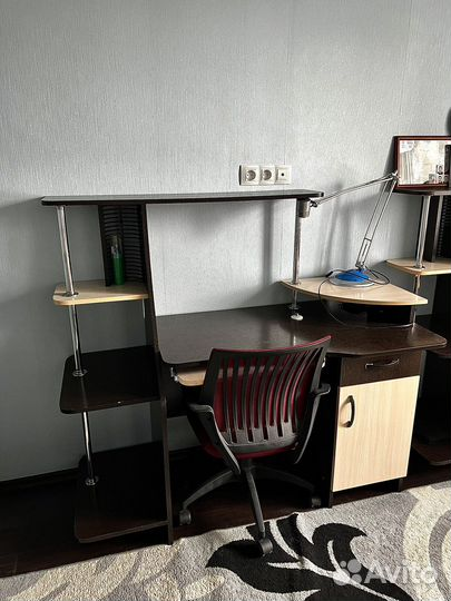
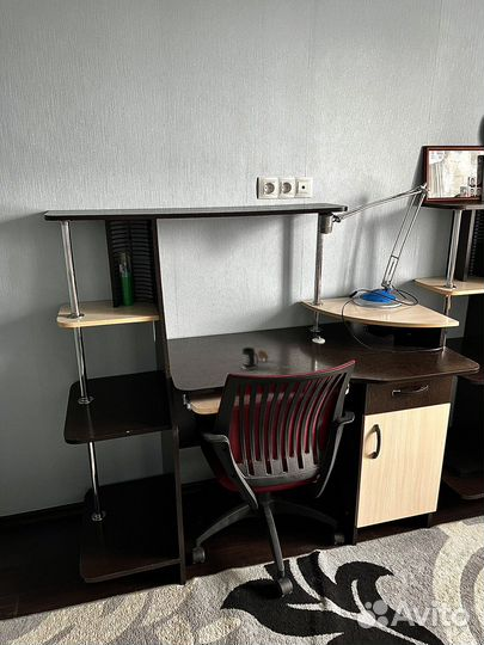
+ mug [241,346,269,370]
